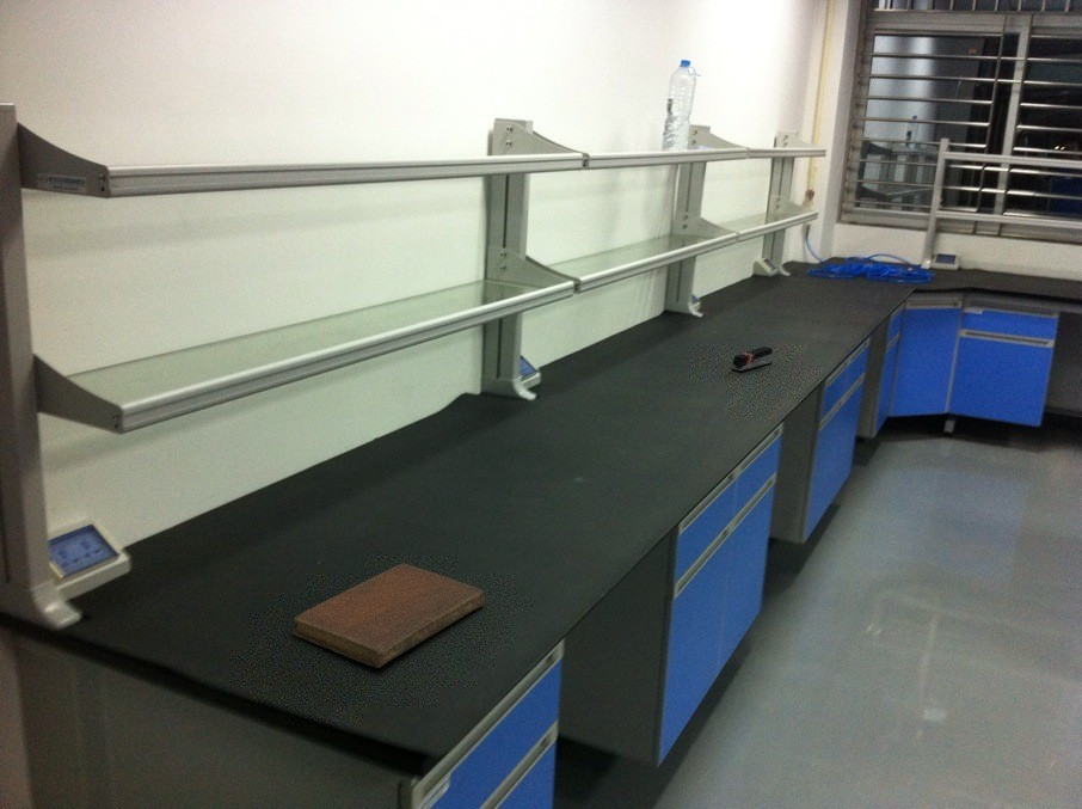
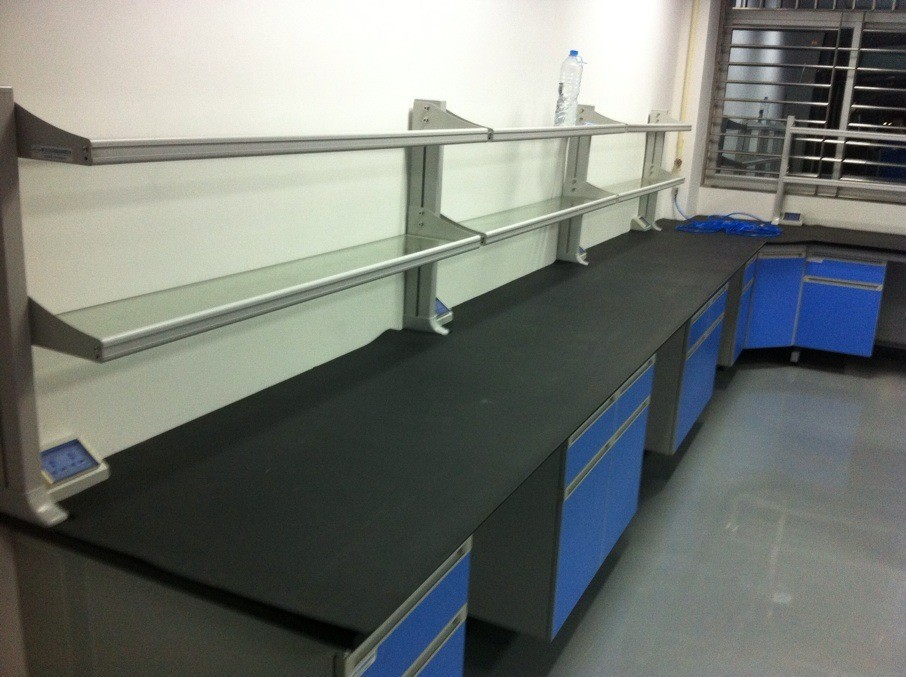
- notebook [291,563,486,669]
- stapler [731,345,774,373]
